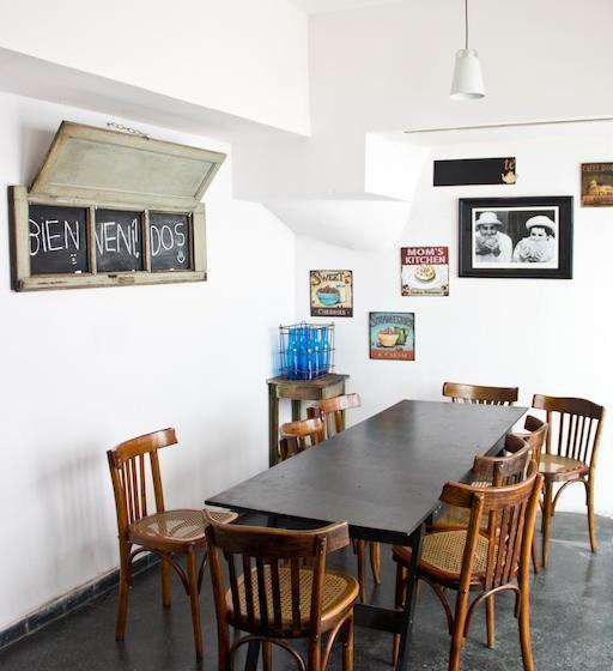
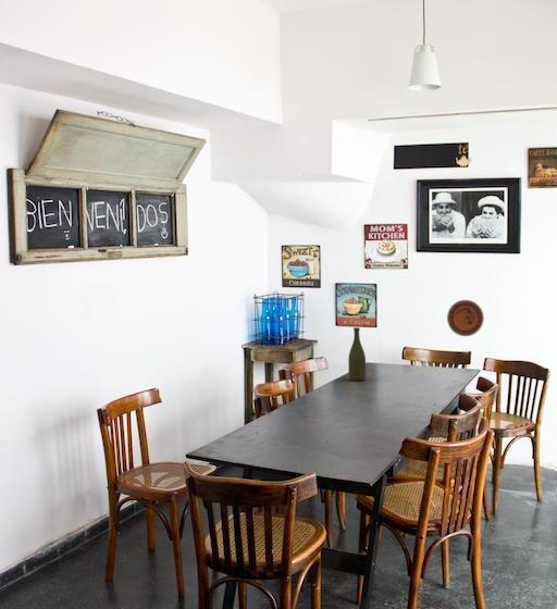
+ bottle [347,326,367,382]
+ decorative plate [446,299,485,337]
